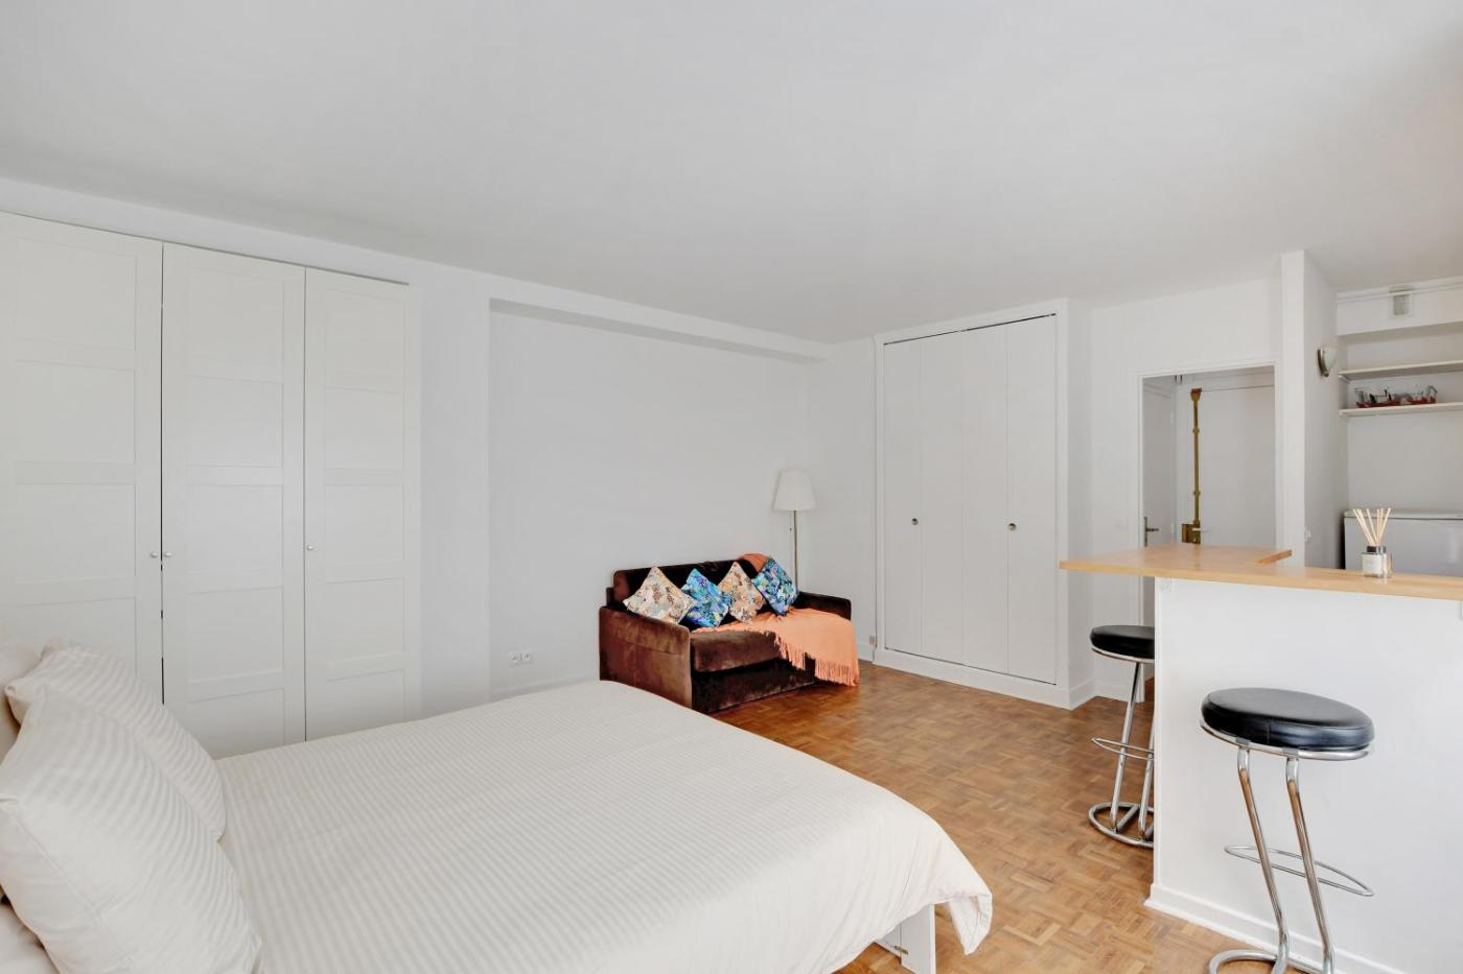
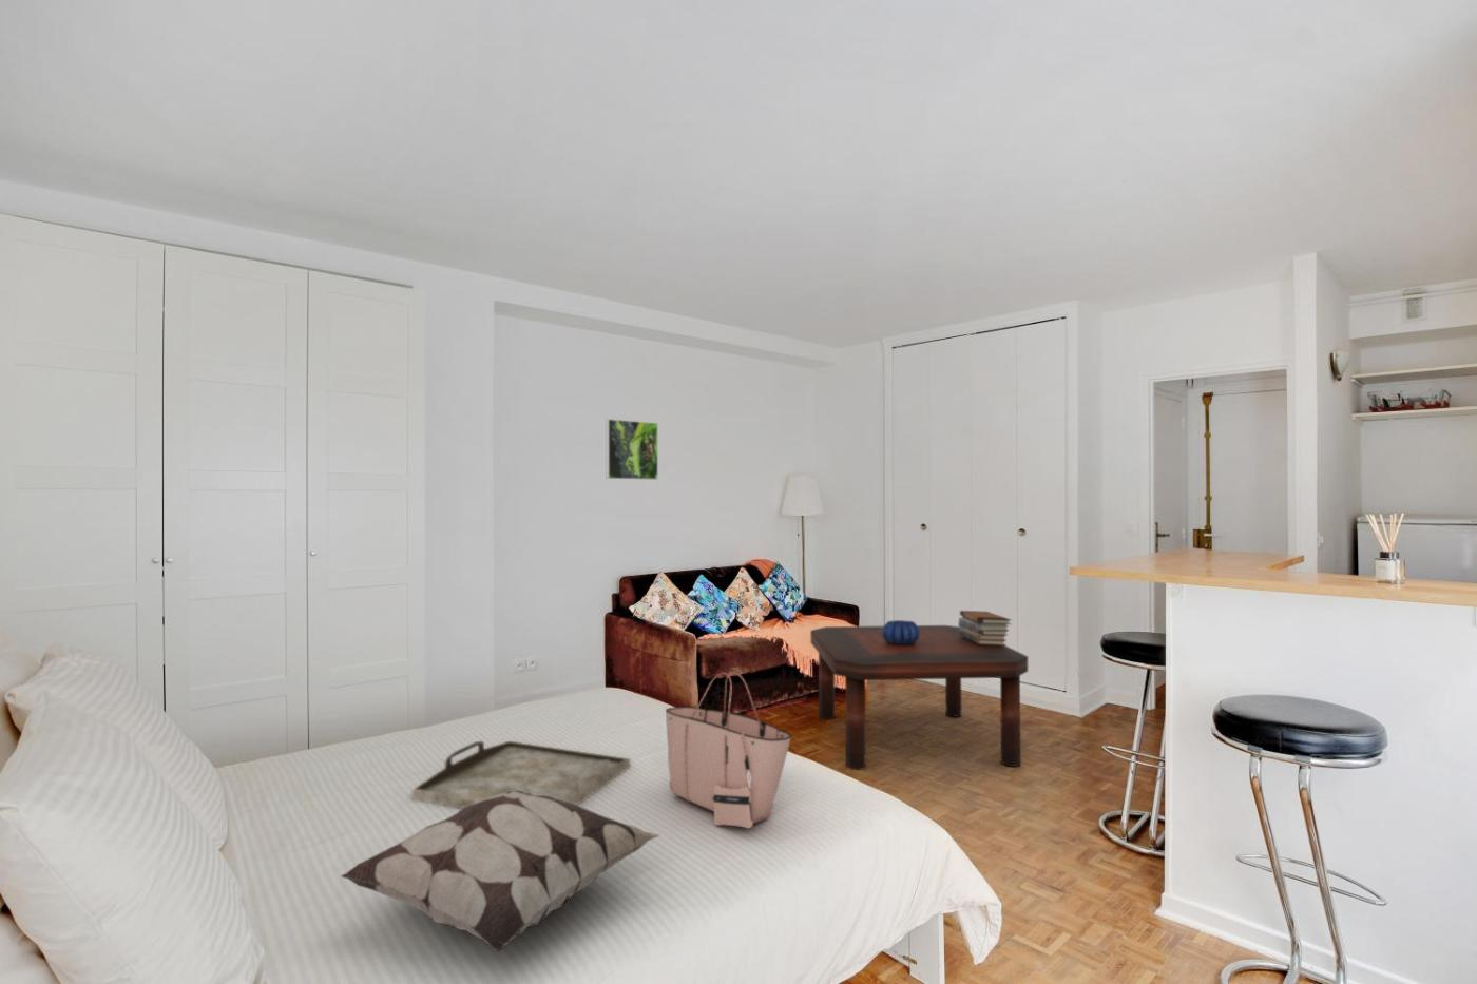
+ decorative bowl [882,619,920,646]
+ coffee table [809,625,1029,771]
+ book stack [956,610,1012,646]
+ tote bag [664,671,792,830]
+ serving tray [412,740,631,809]
+ decorative pillow [339,790,660,953]
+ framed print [604,417,659,481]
